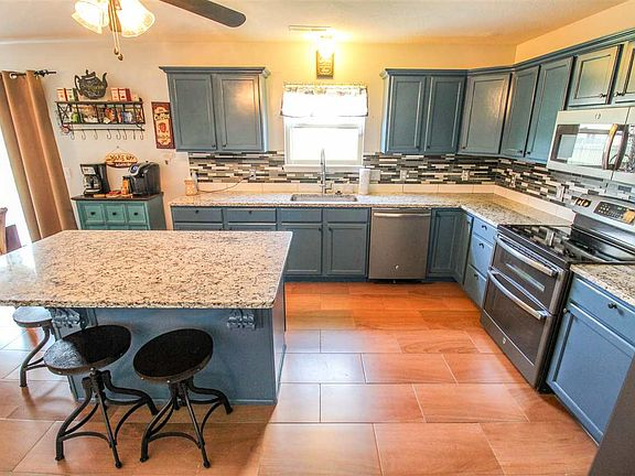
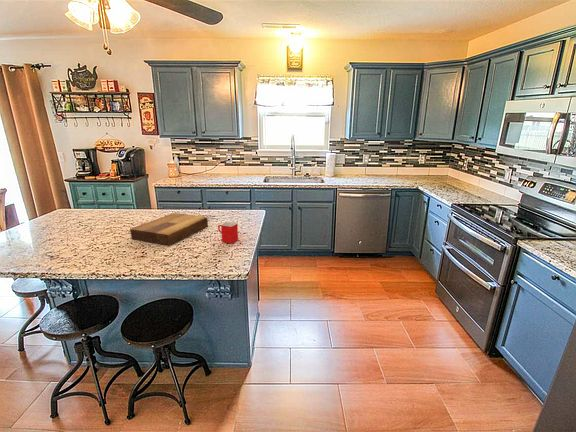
+ cutting board [129,212,209,246]
+ mug [217,221,239,244]
